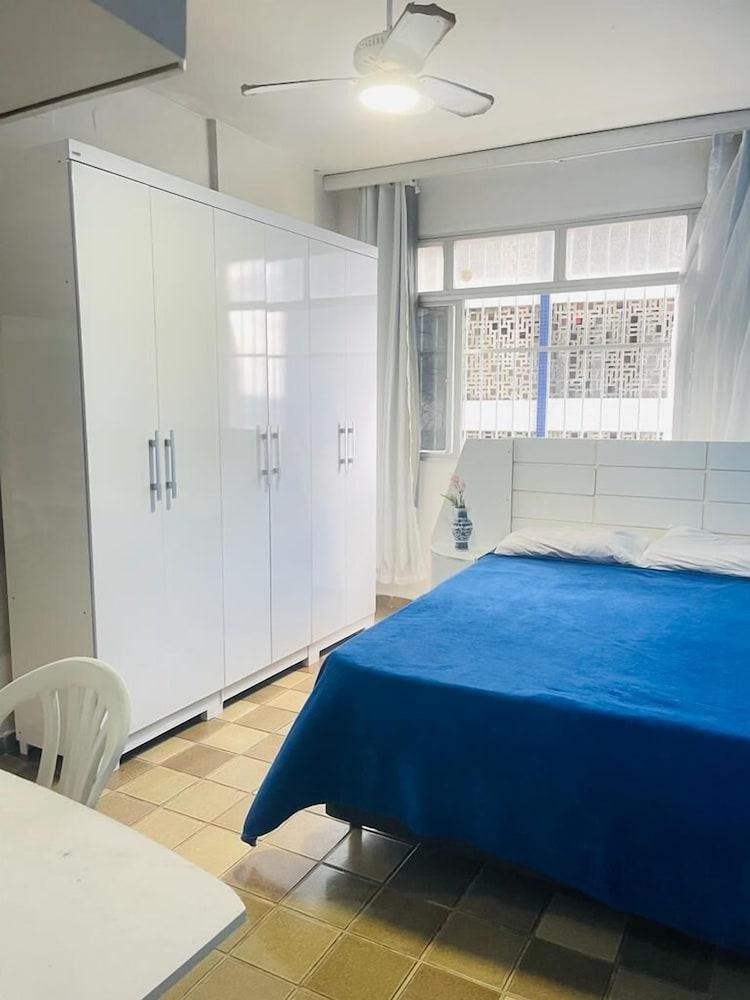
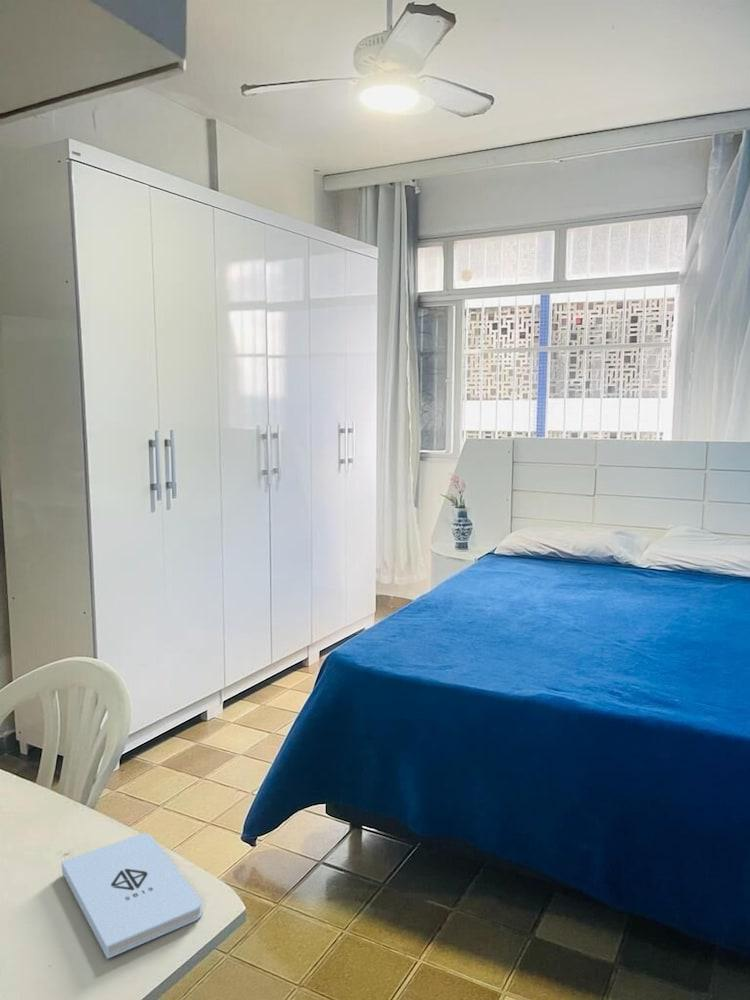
+ notepad [60,833,203,960]
